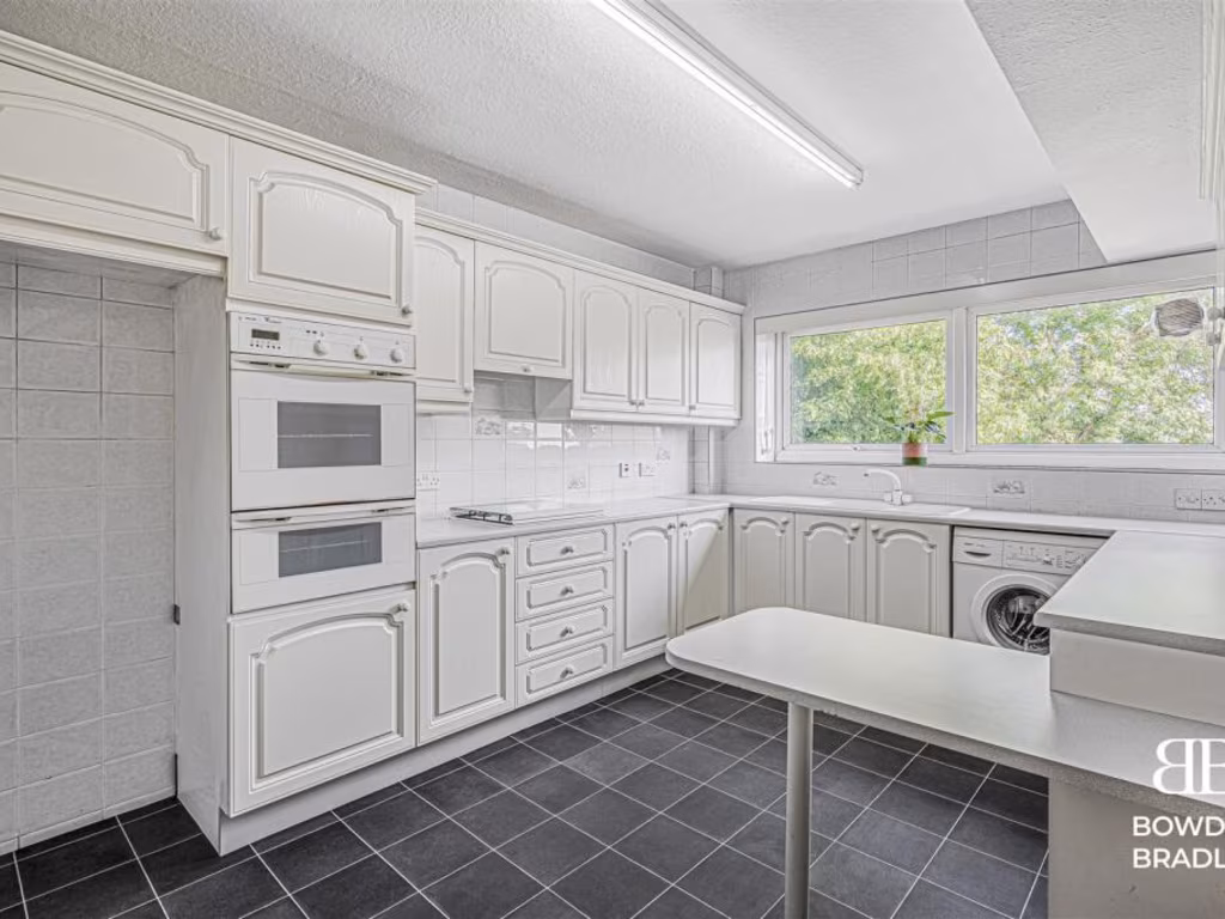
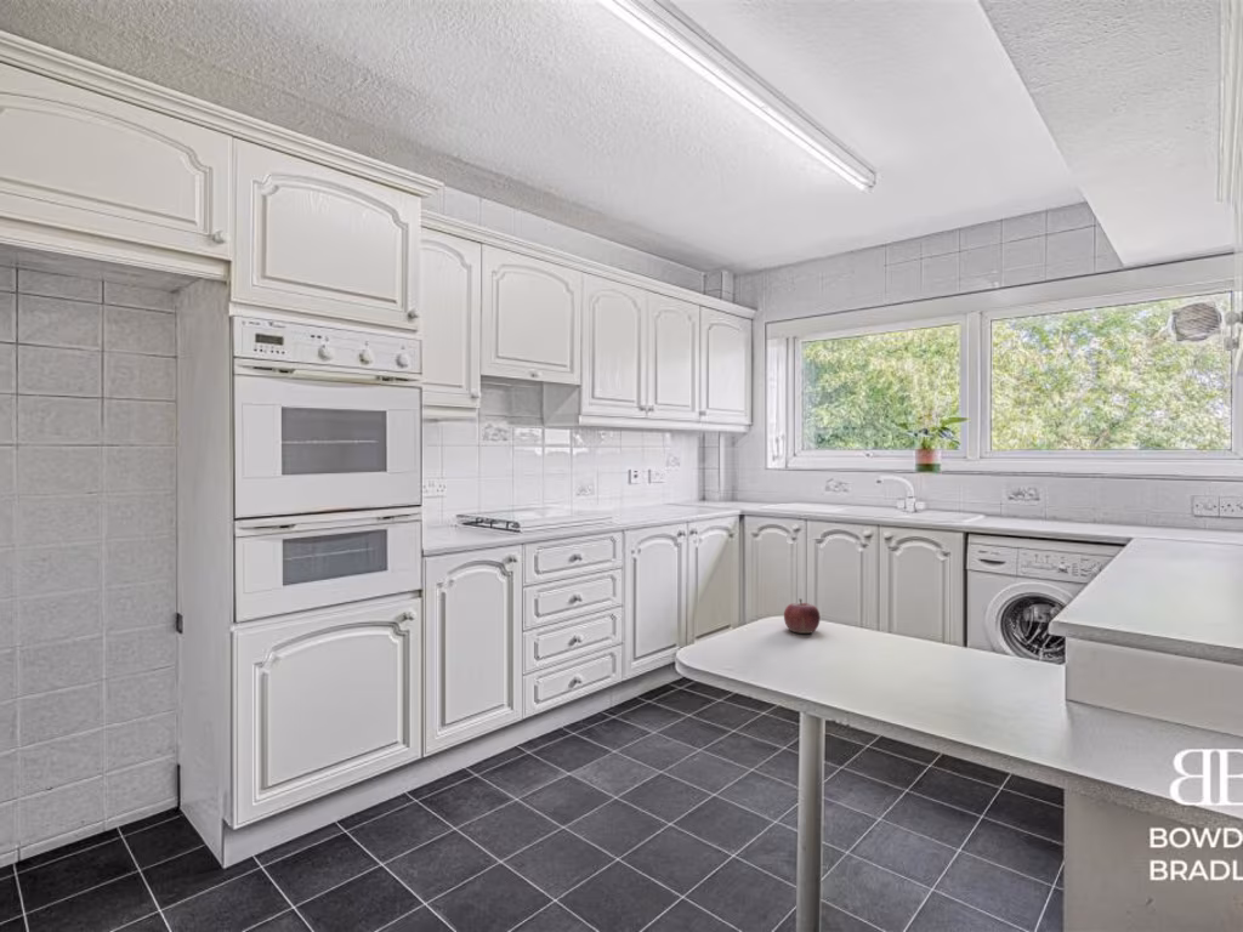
+ fruit [783,597,822,635]
